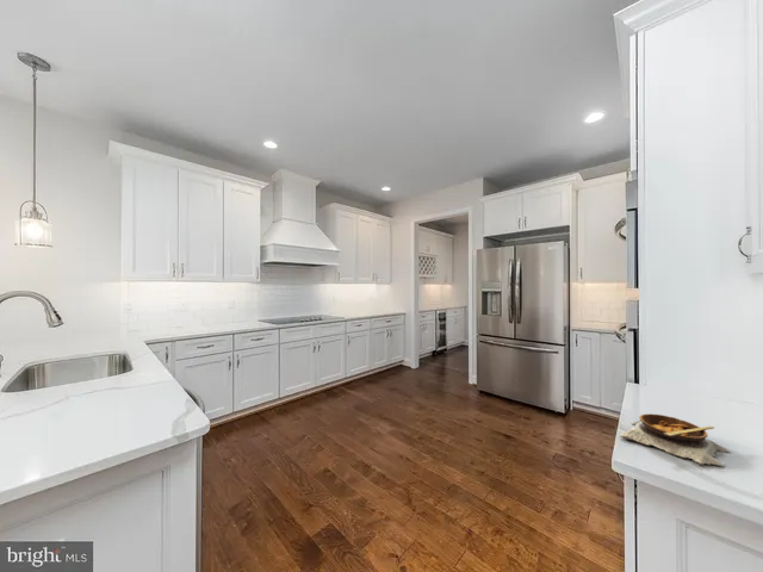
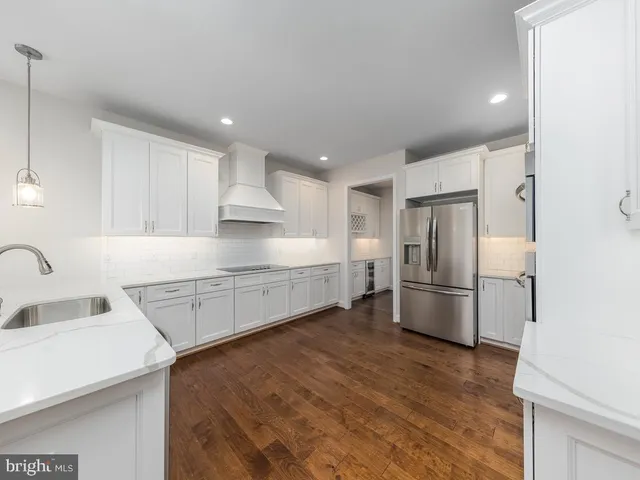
- soup bowl [619,412,732,467]
